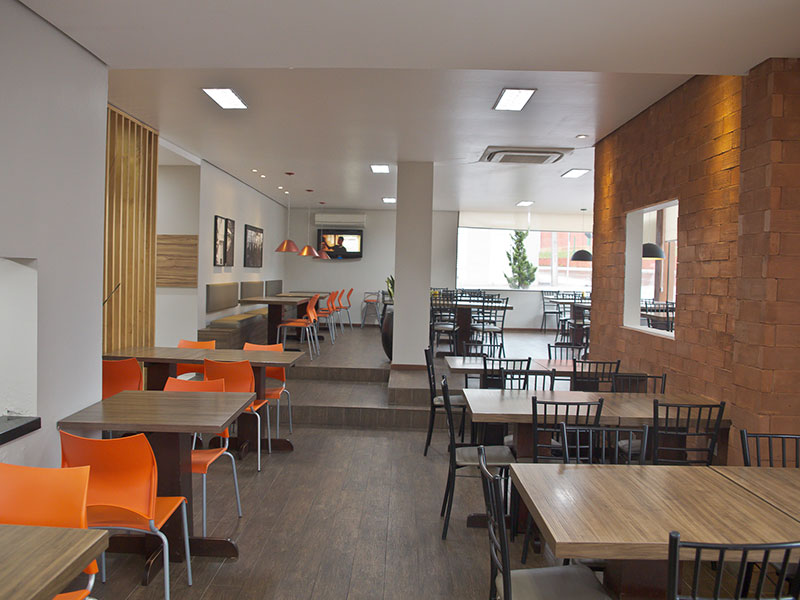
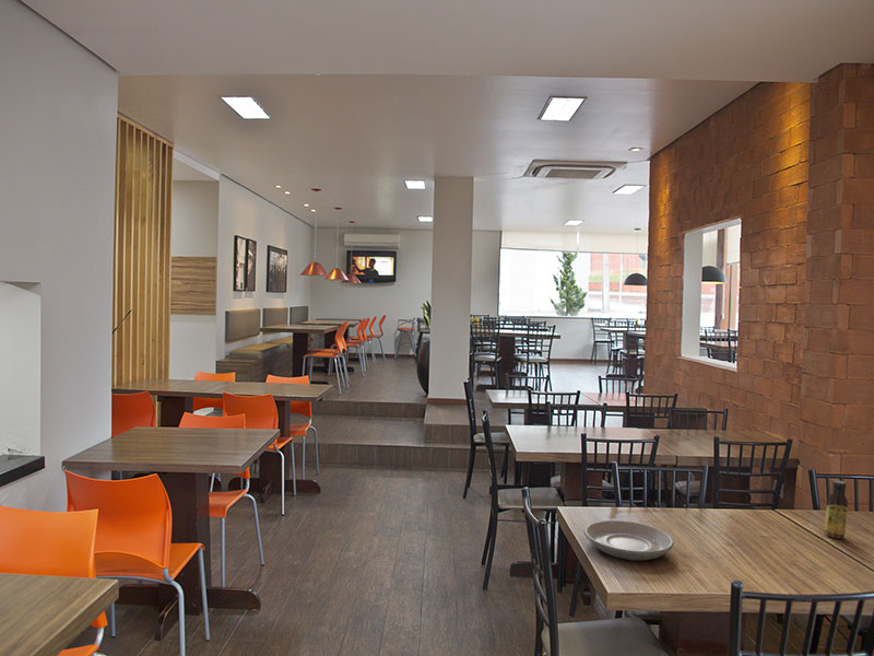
+ plate [583,519,675,562]
+ sauce bottle [824,479,849,540]
